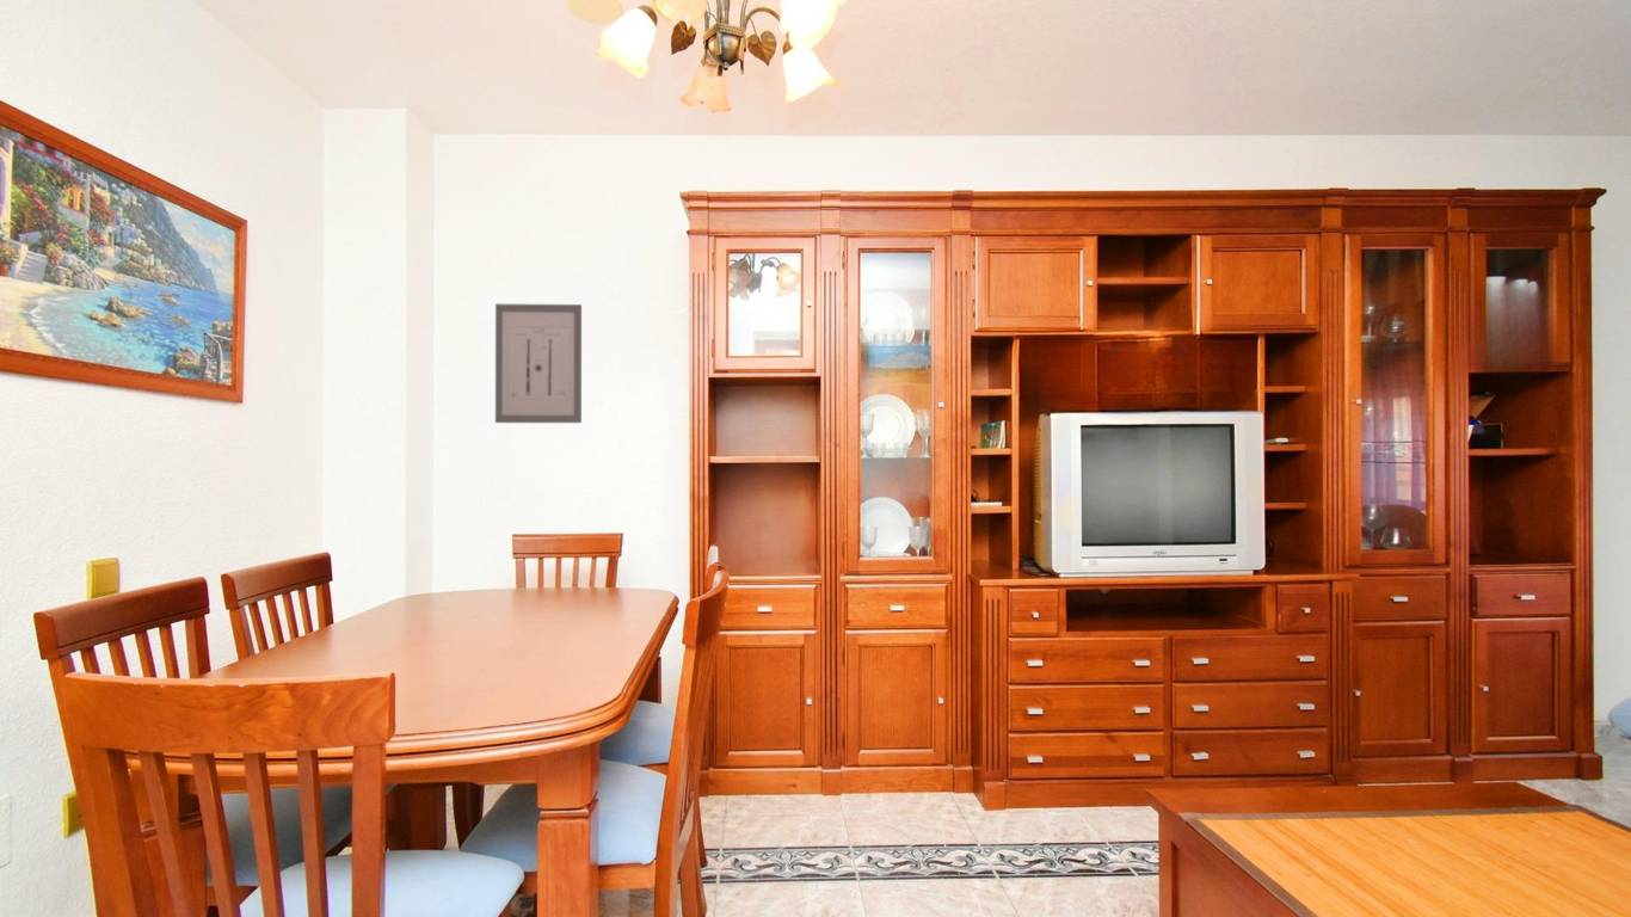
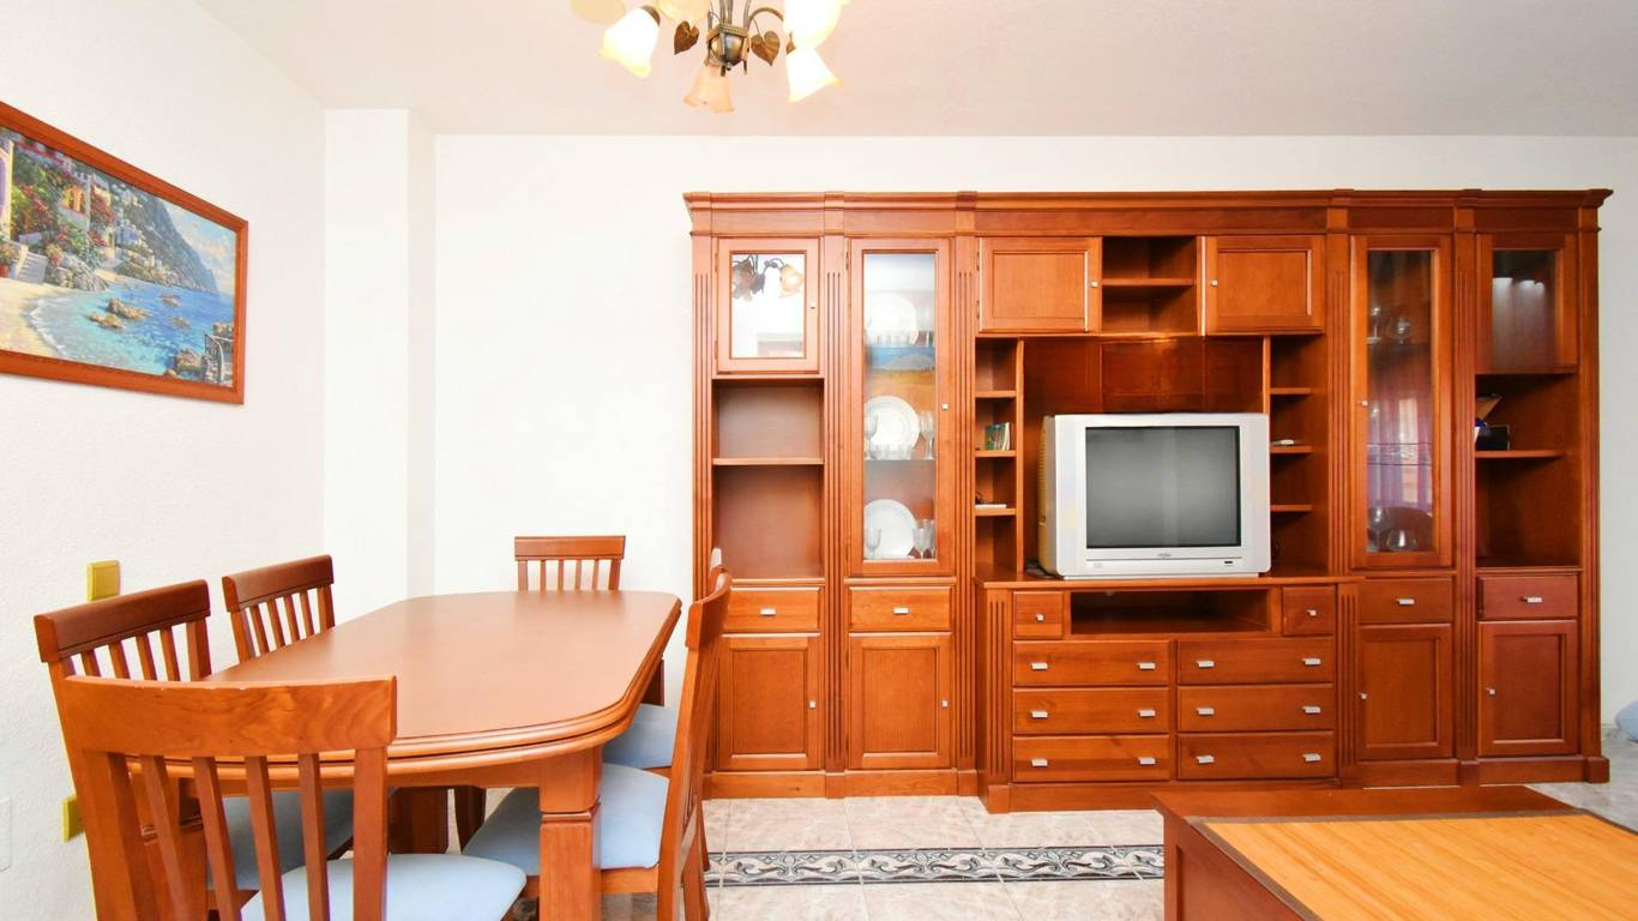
- wall art [494,302,583,424]
